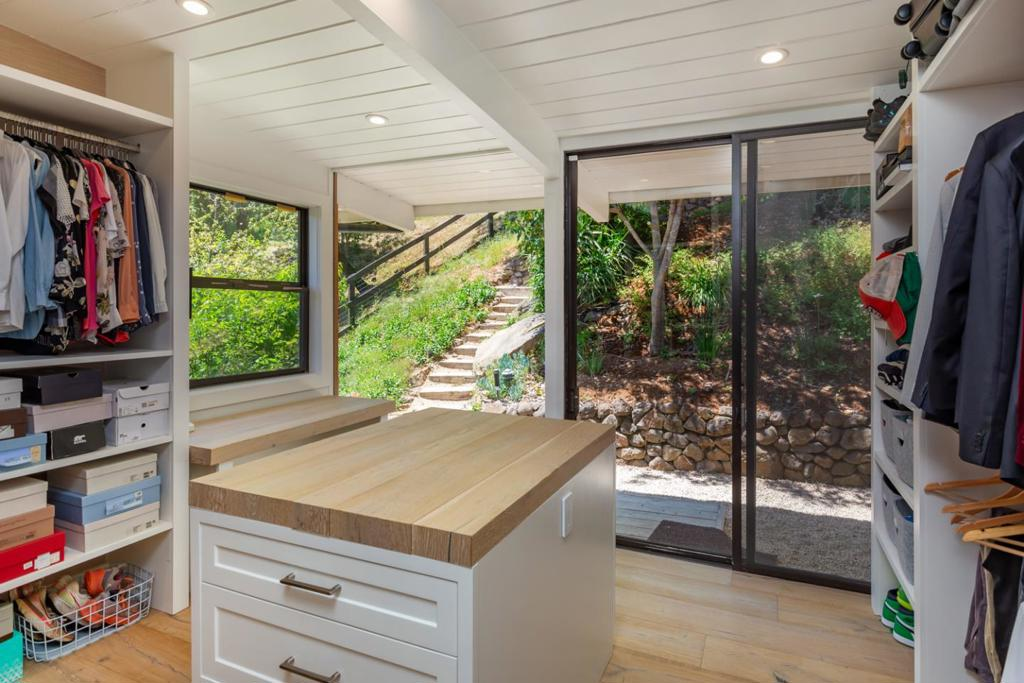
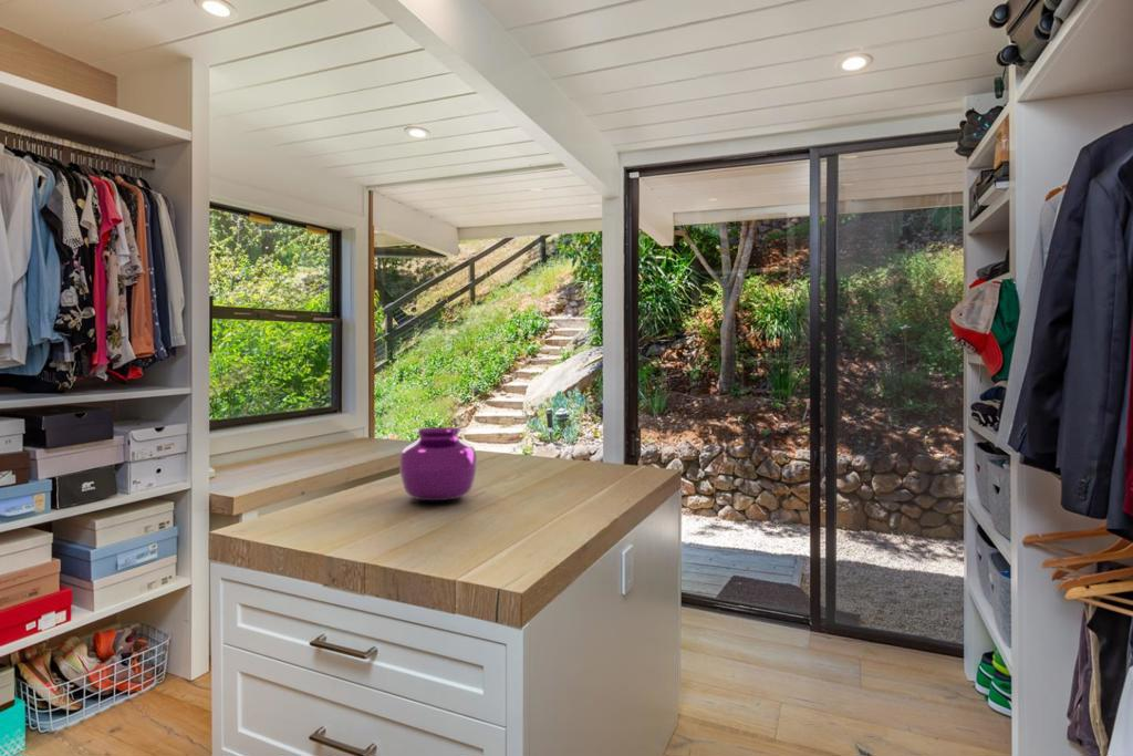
+ vase [398,426,478,501]
